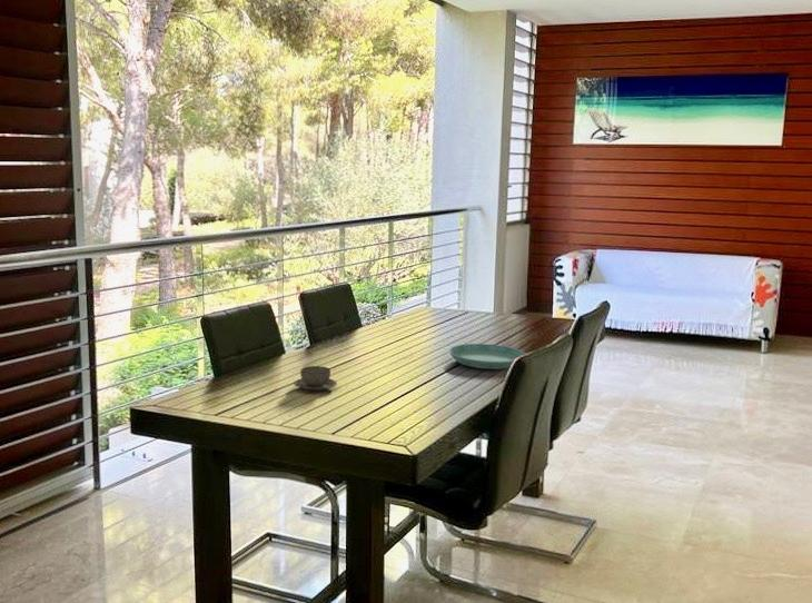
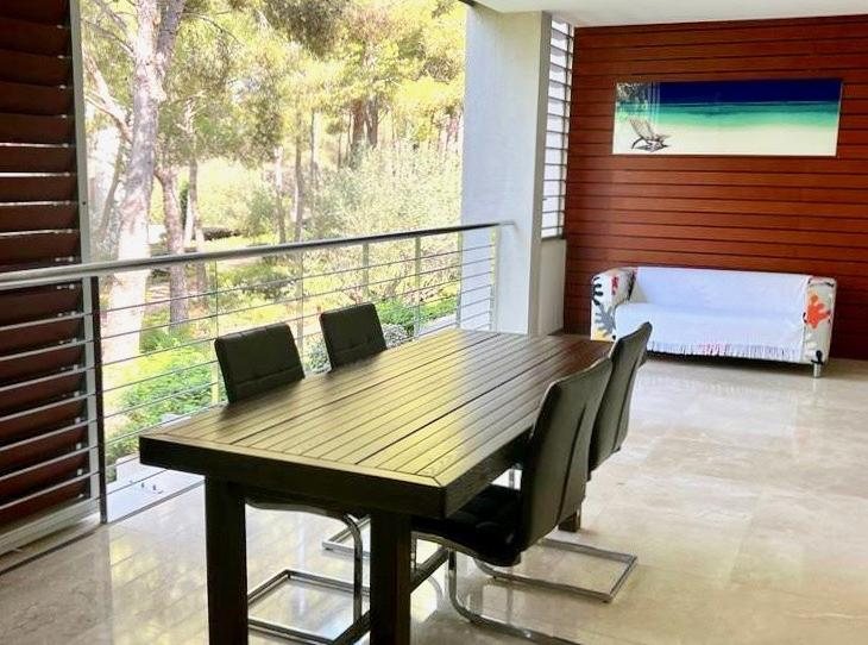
- saucer [448,343,525,370]
- teacup [293,365,338,392]
